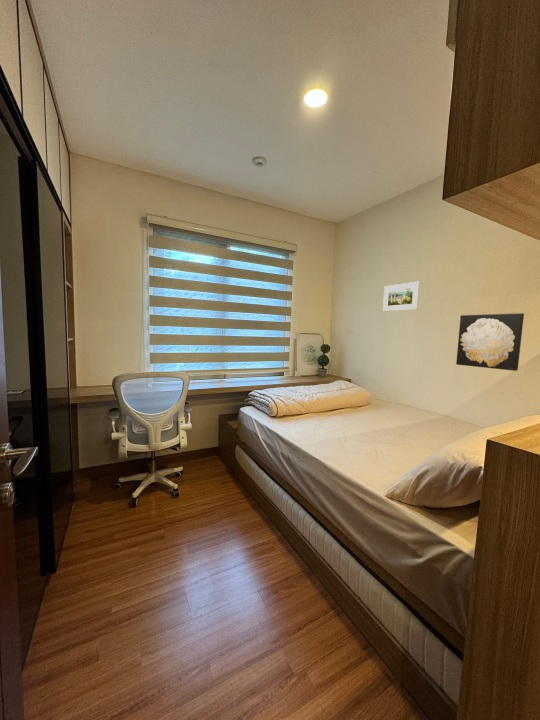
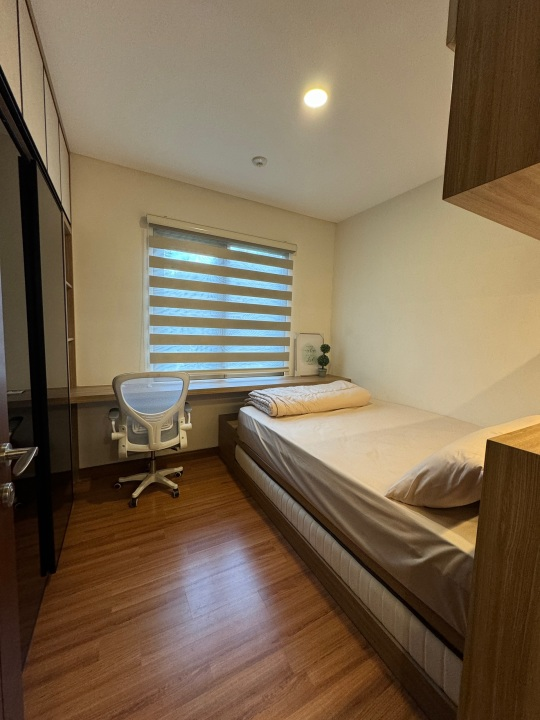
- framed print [382,281,421,312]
- wall art [455,312,525,372]
